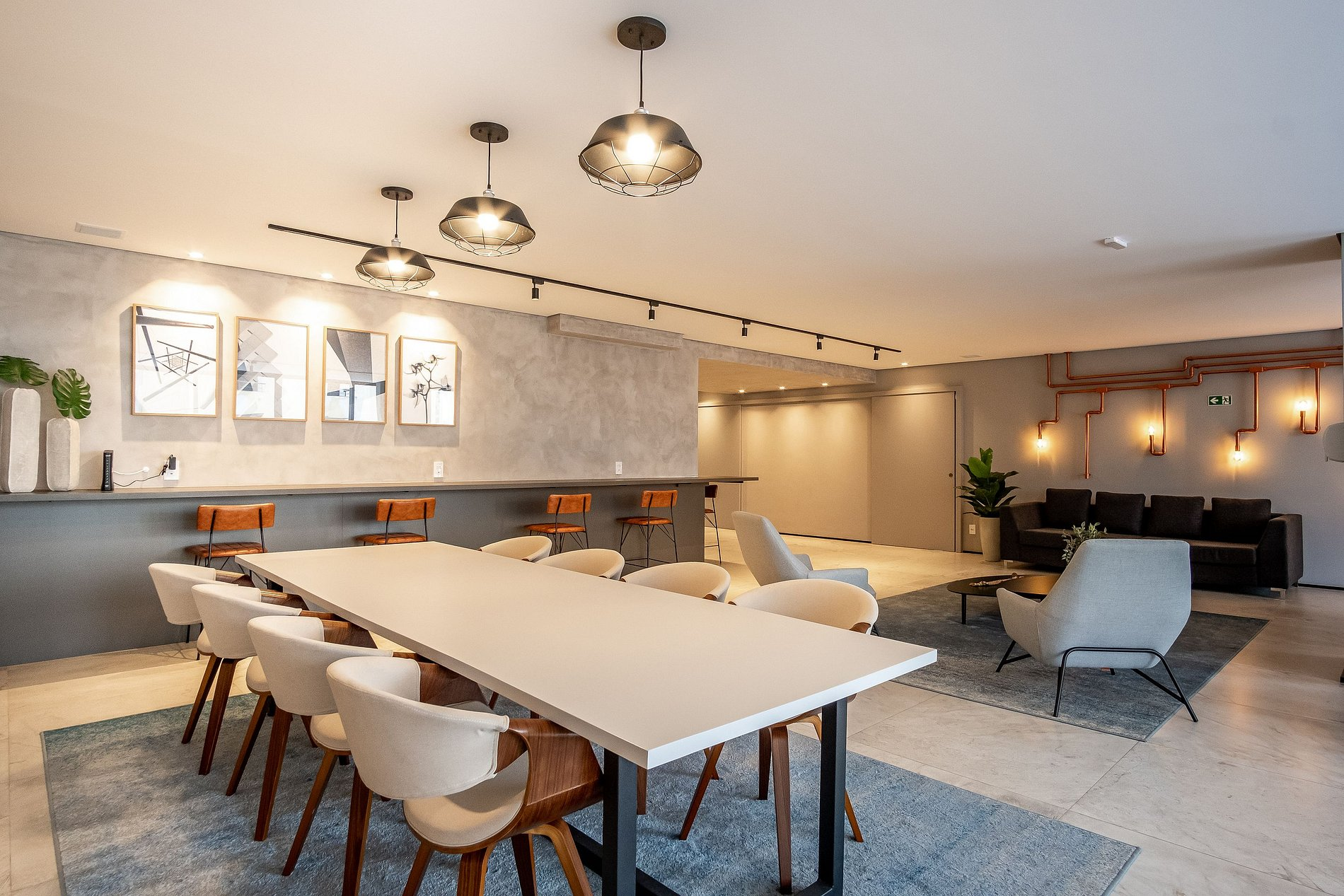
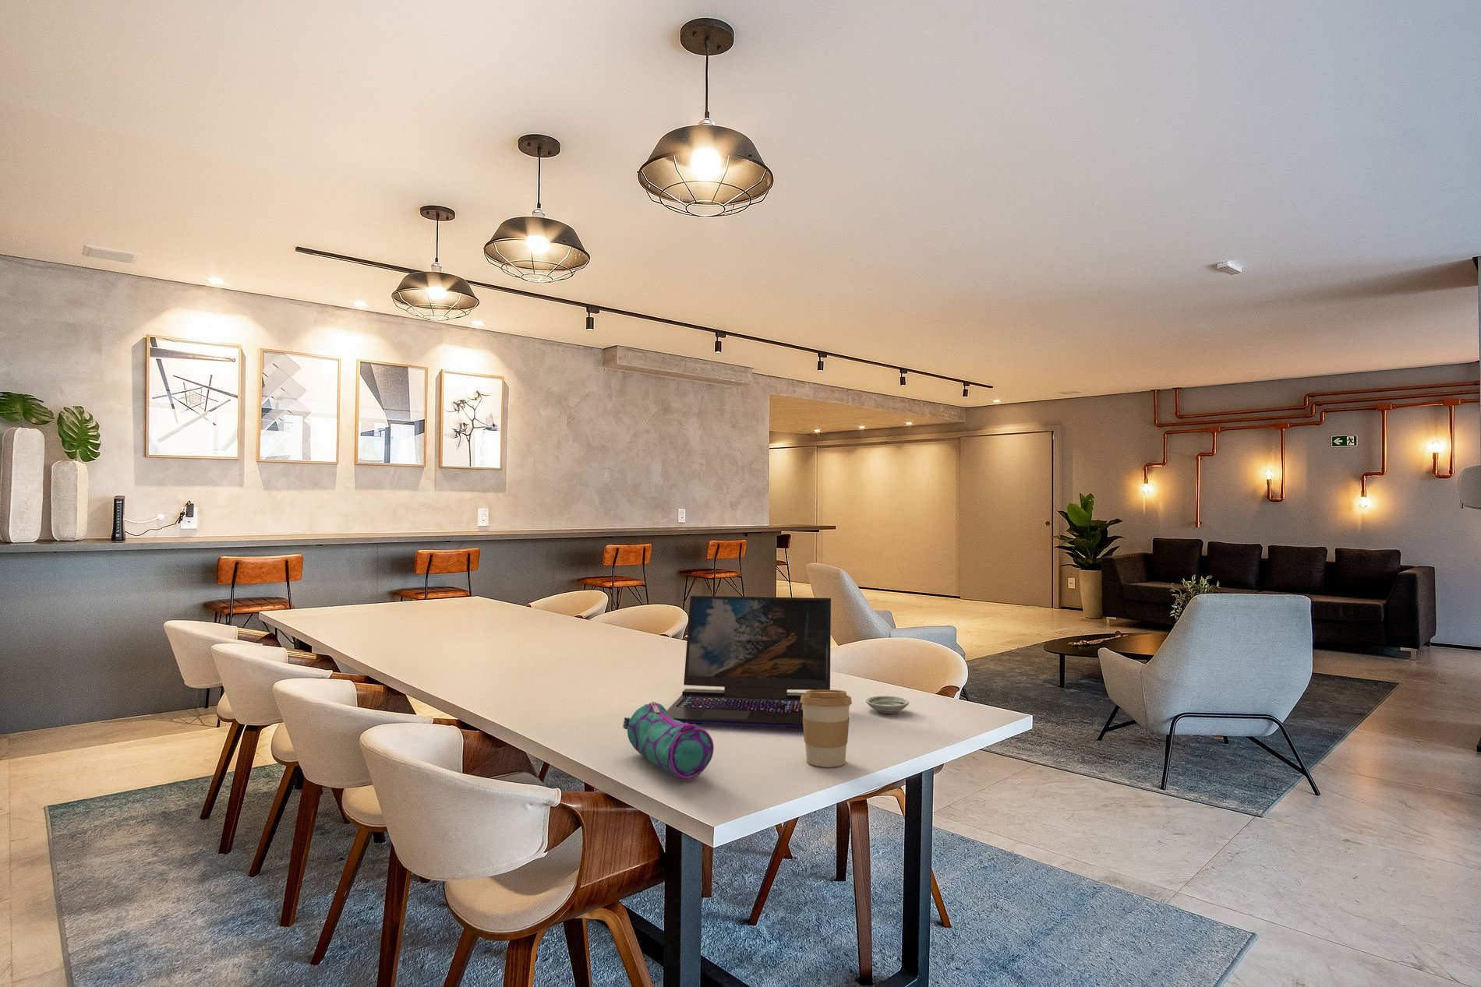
+ coffee cup [800,690,853,768]
+ pencil case [621,701,715,781]
+ saucer [865,695,909,714]
+ laptop [667,595,832,729]
